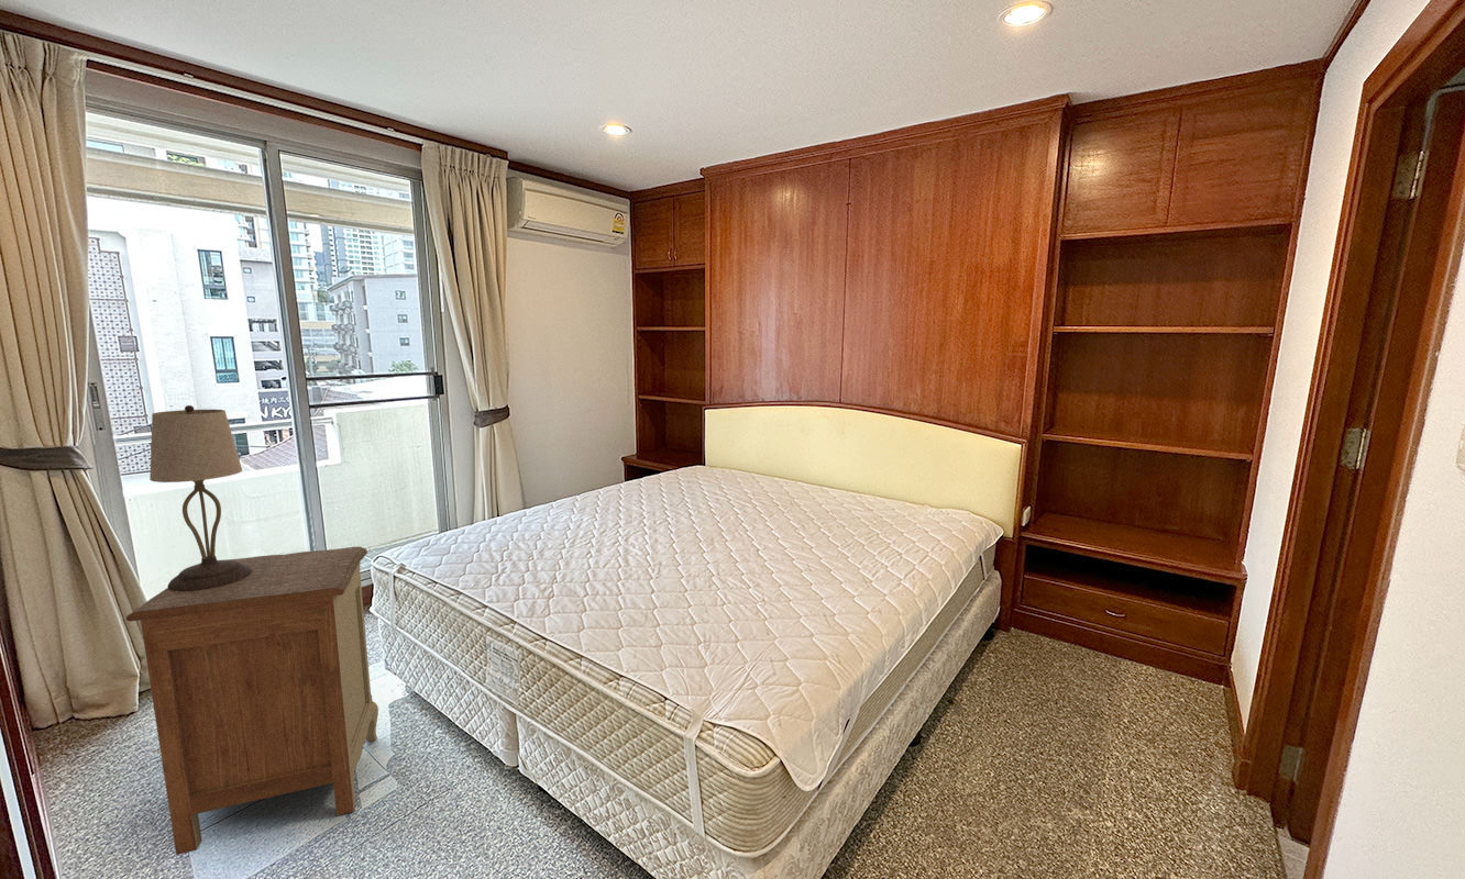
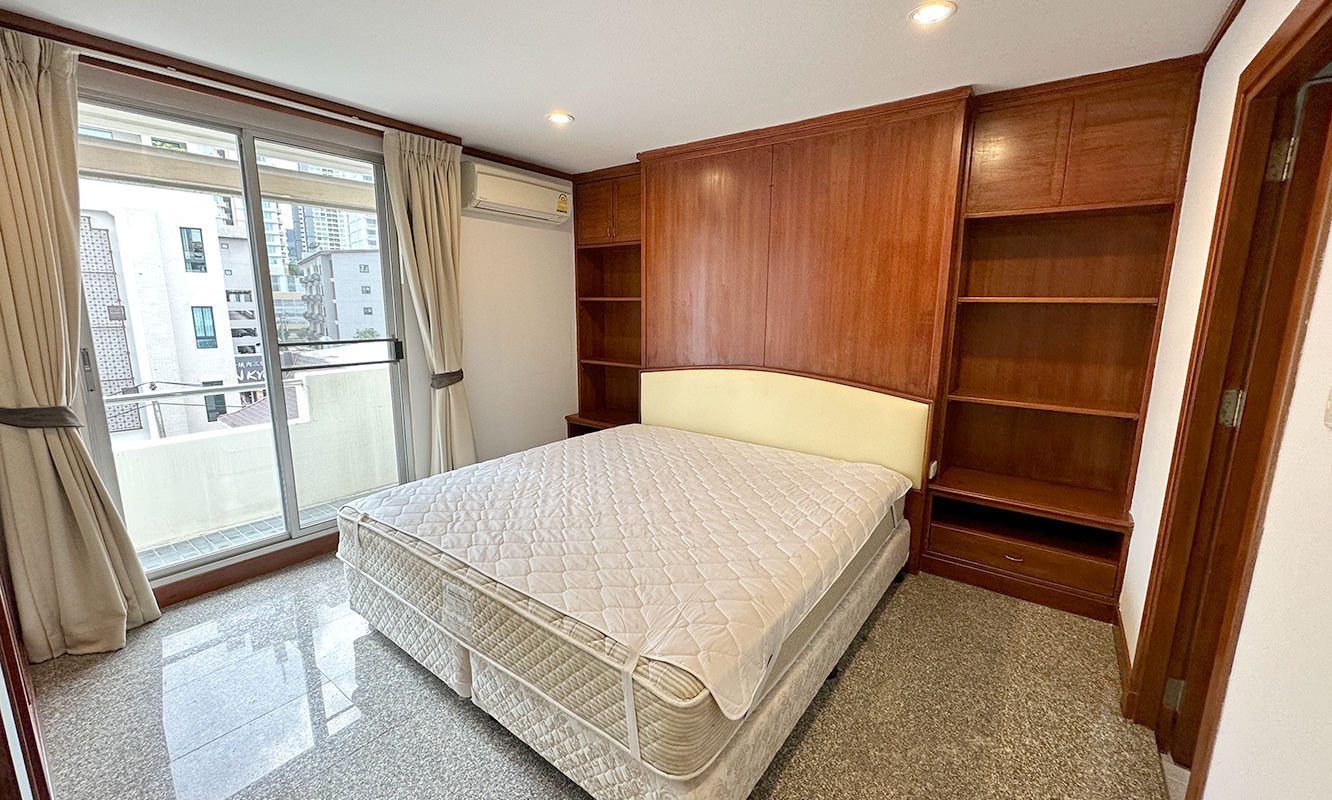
- table lamp [148,404,252,591]
- nightstand [125,546,379,856]
